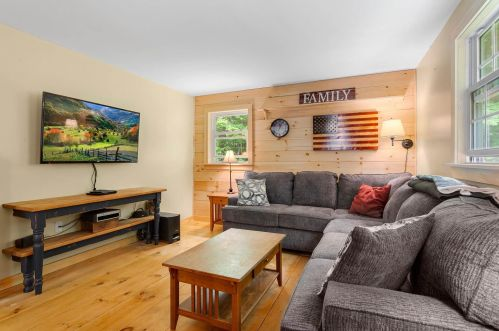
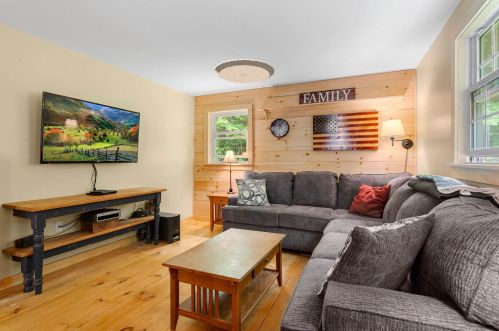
+ ceiling light fixture [213,58,276,84]
